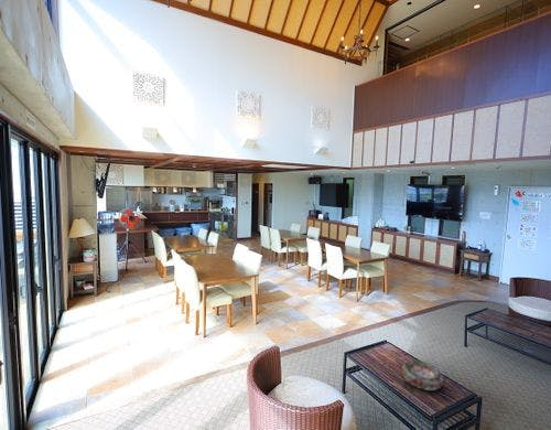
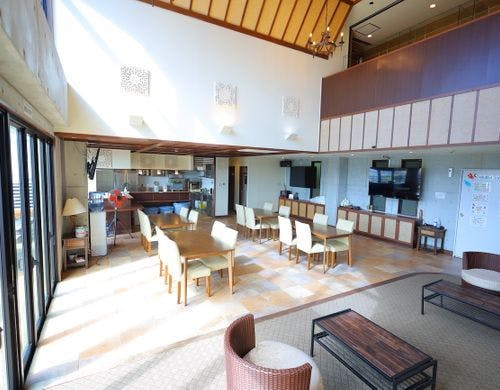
- decorative bowl [401,359,444,391]
